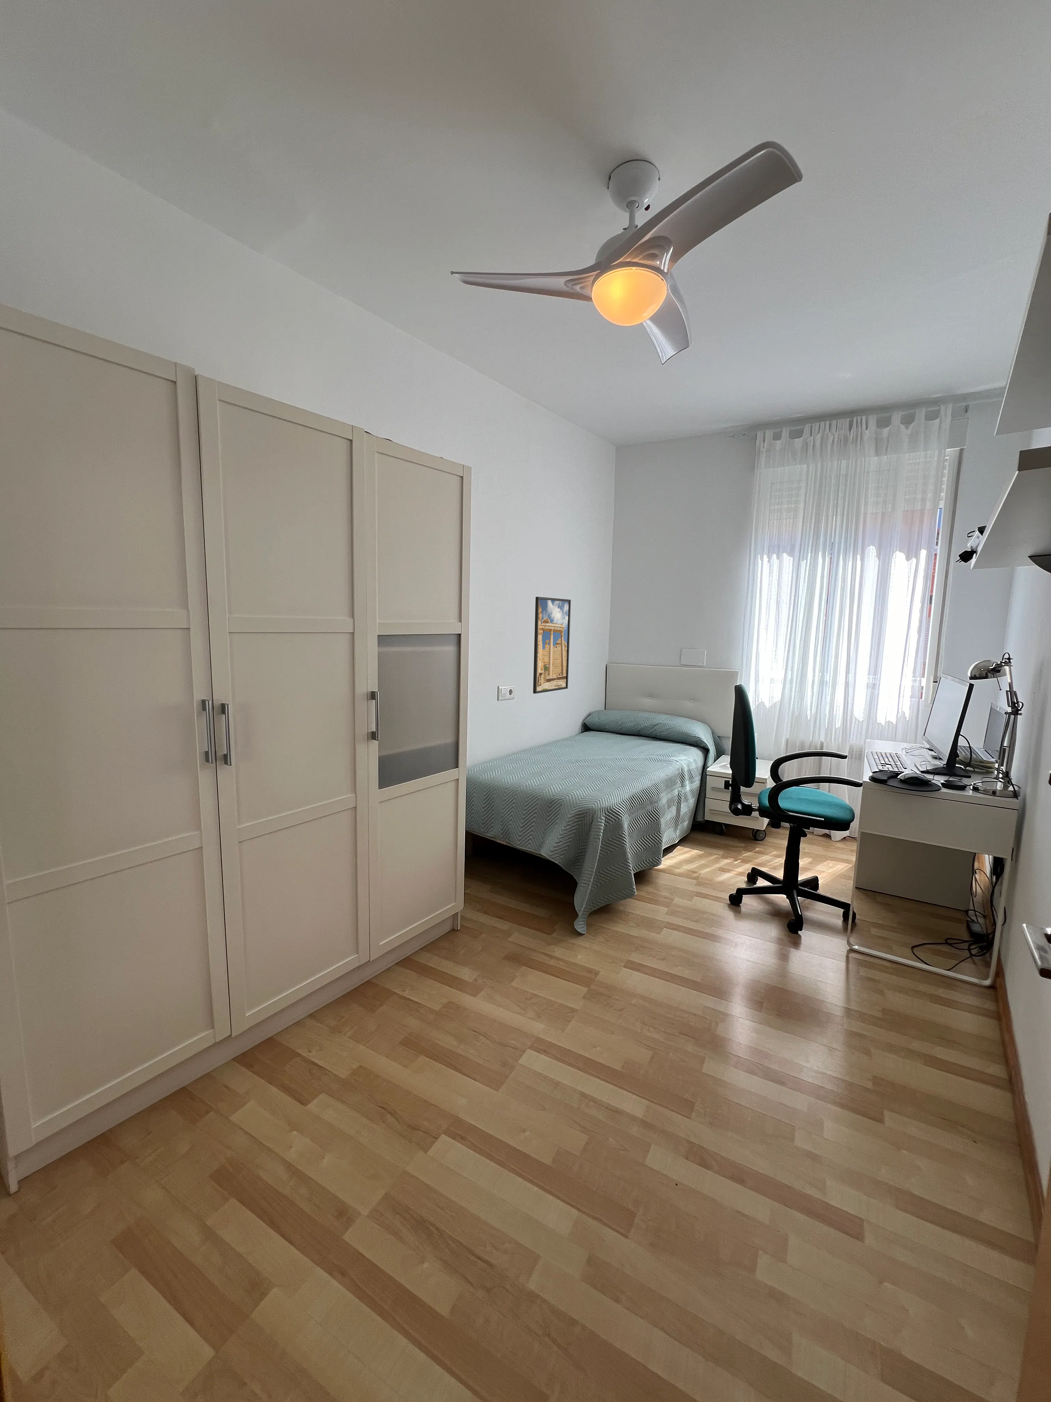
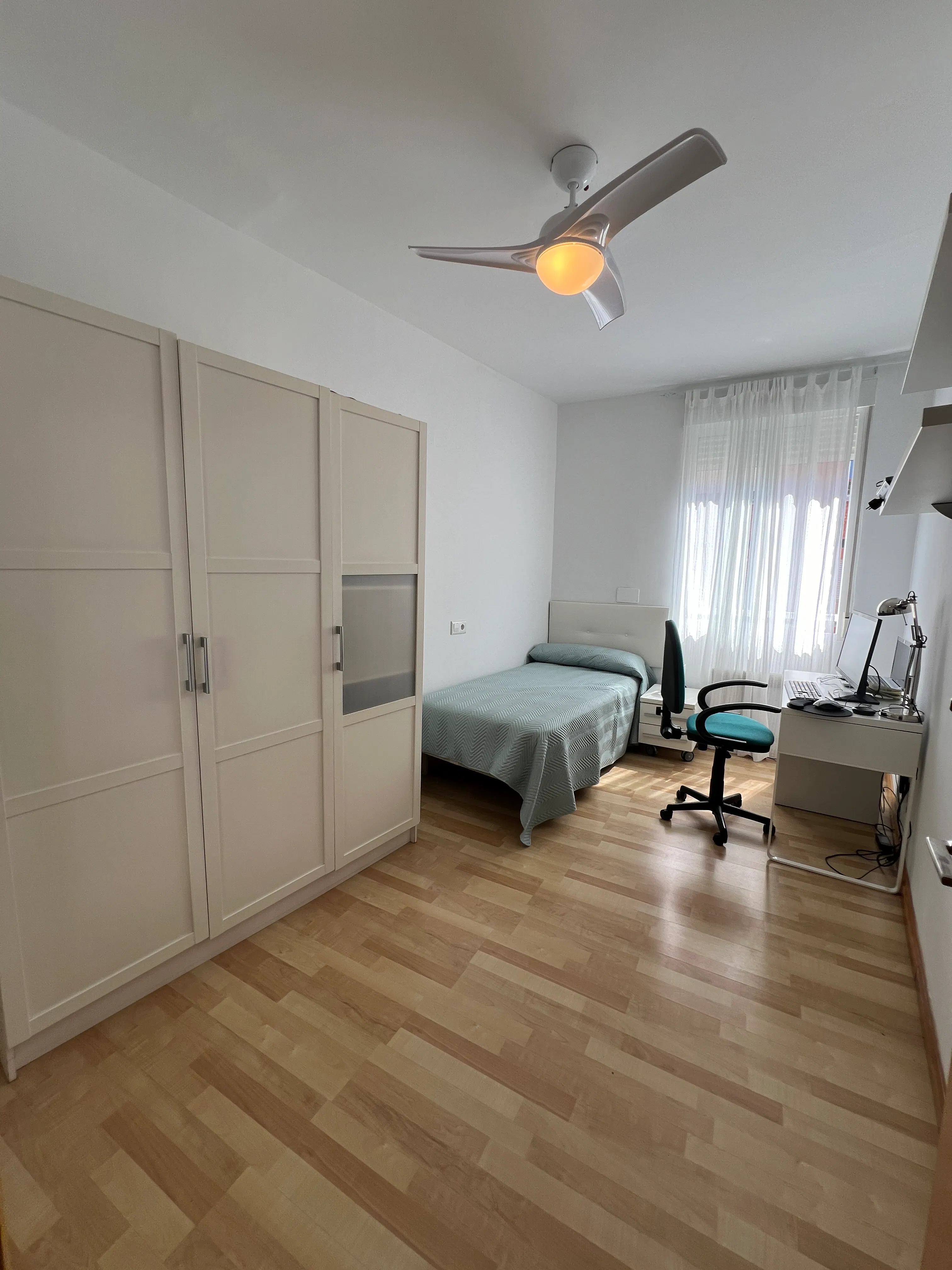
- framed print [533,596,571,694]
